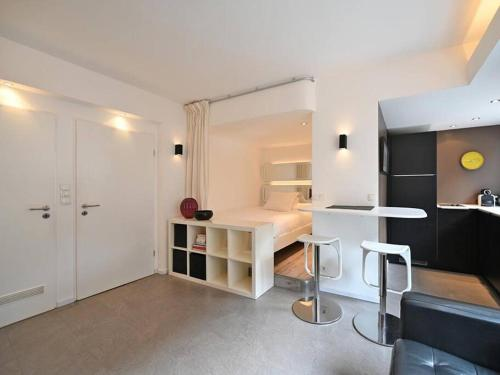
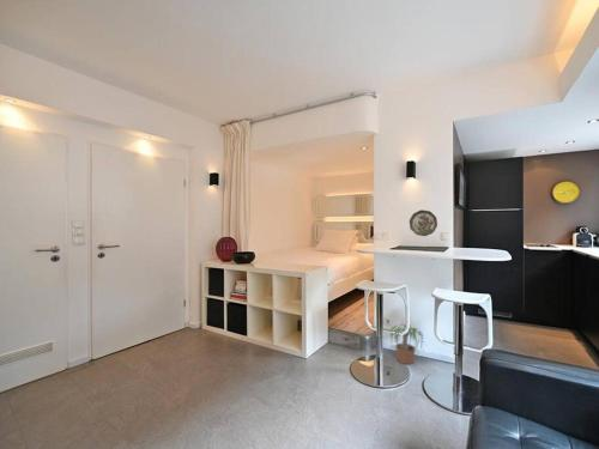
+ decorative plate [409,208,438,237]
+ potted plant [388,322,426,365]
